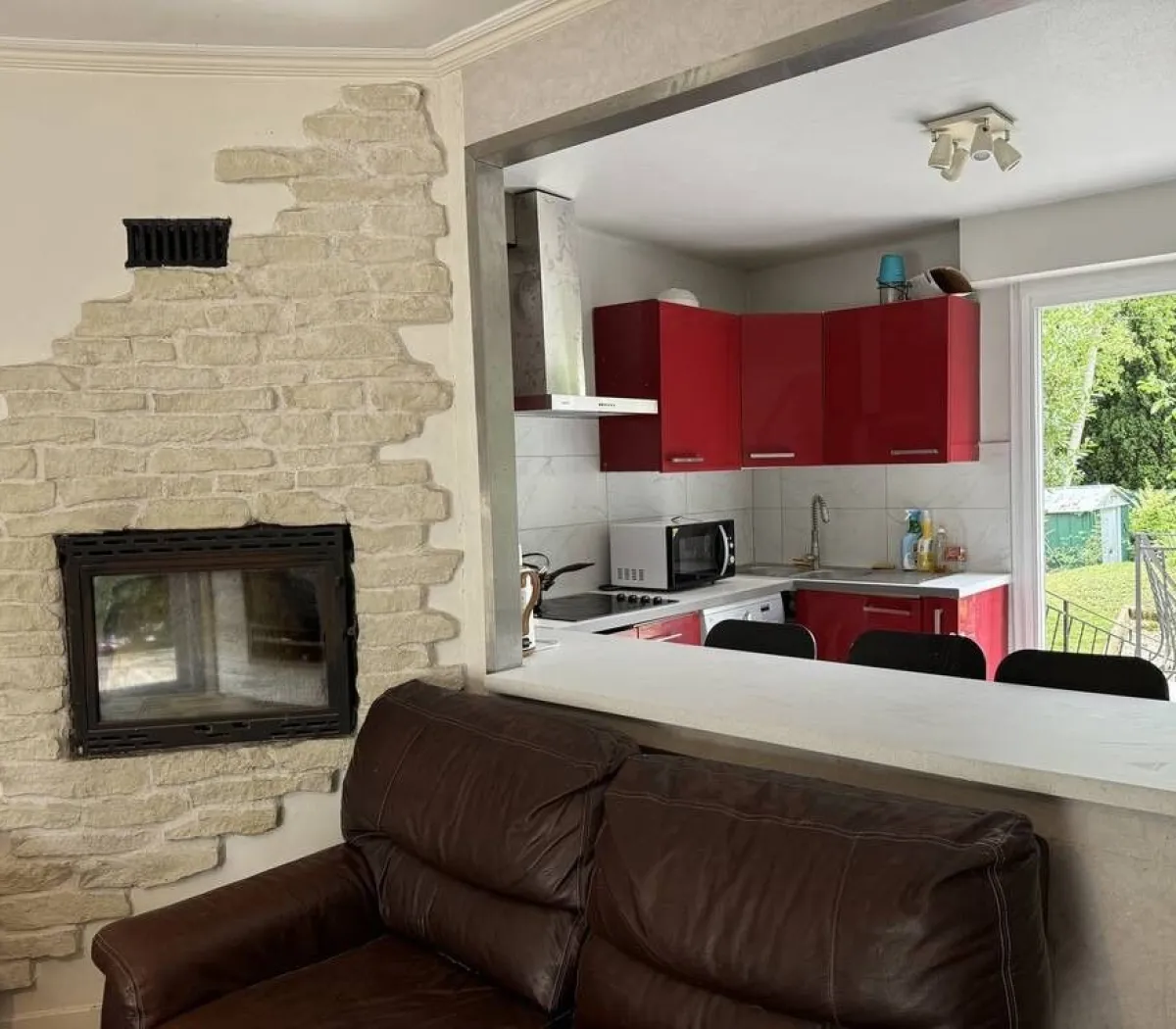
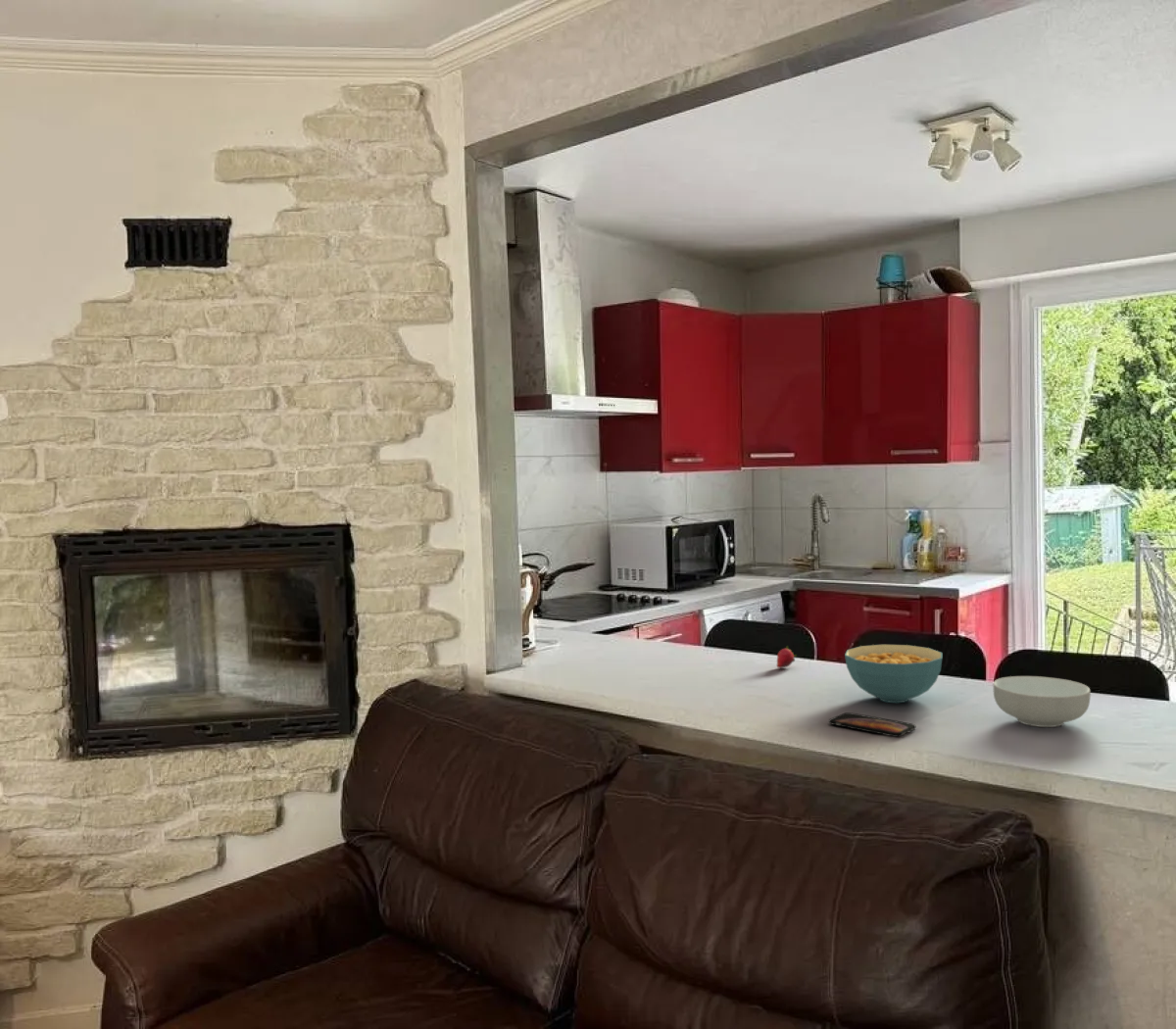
+ smartphone [828,711,917,738]
+ cereal bowl [844,644,943,704]
+ fruit [776,645,798,669]
+ cereal bowl [992,675,1092,728]
